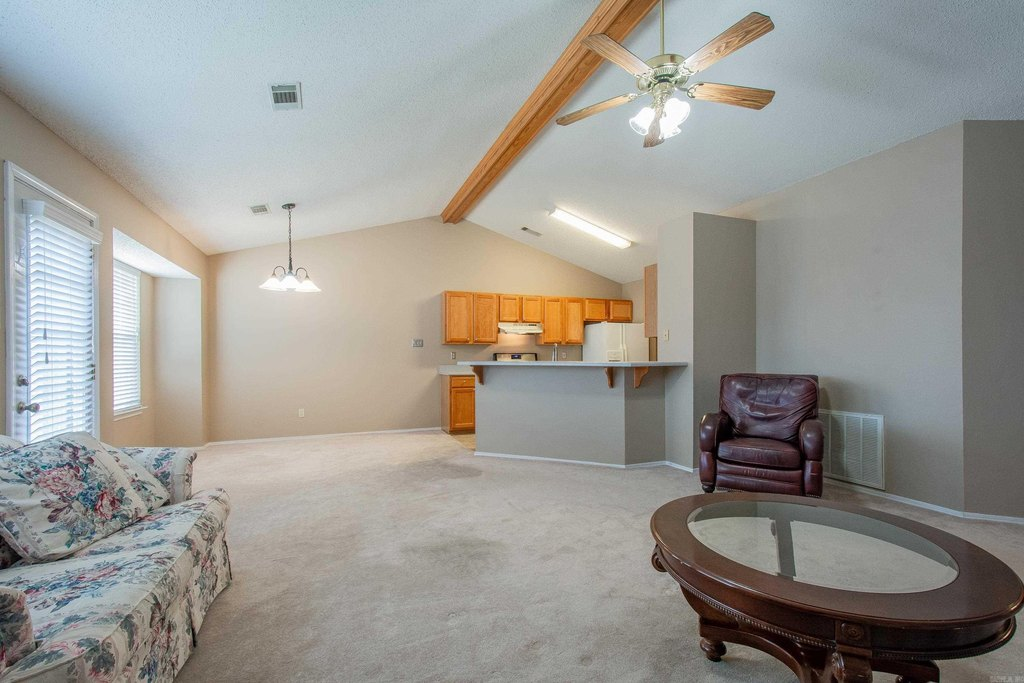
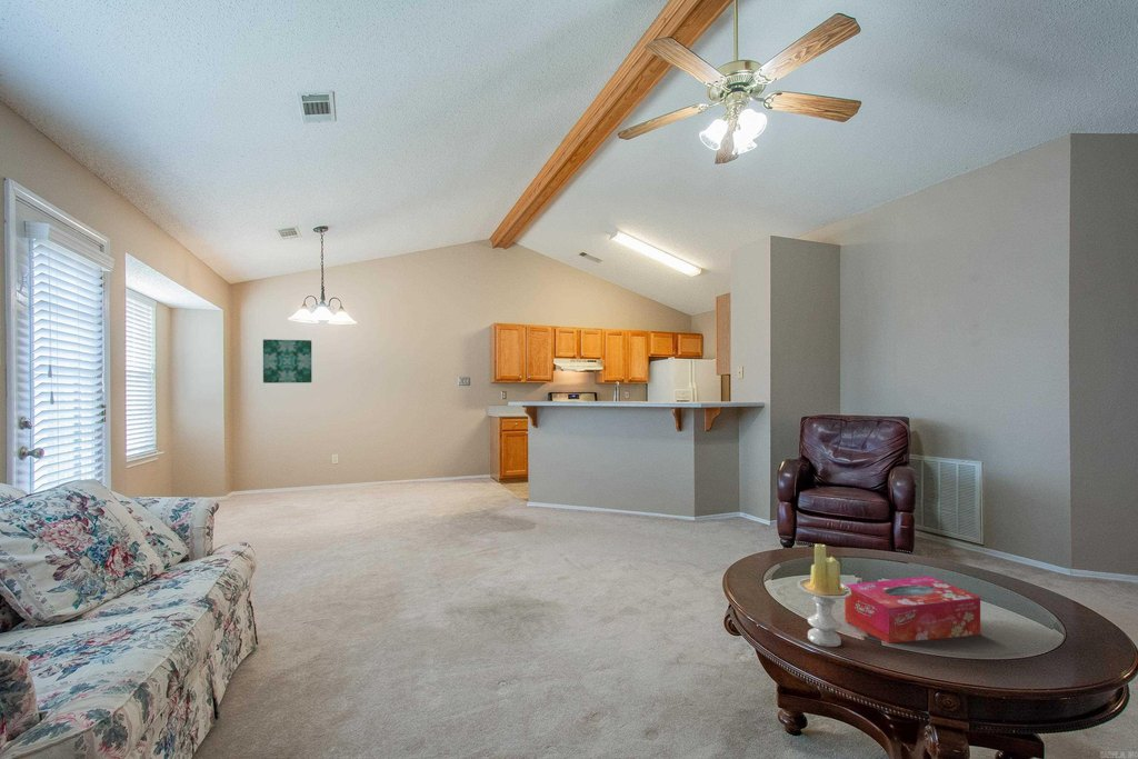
+ tissue box [843,575,981,645]
+ wall art [262,339,313,385]
+ candle [797,543,851,648]
